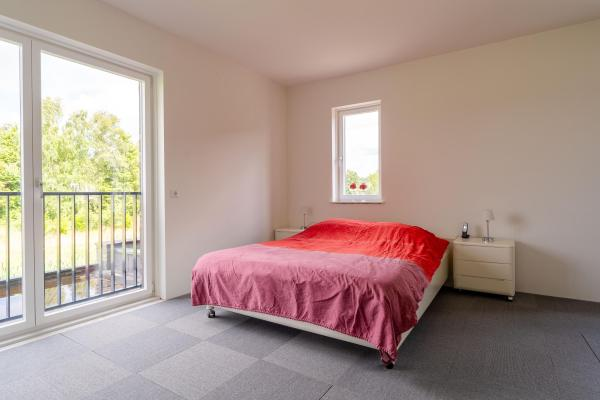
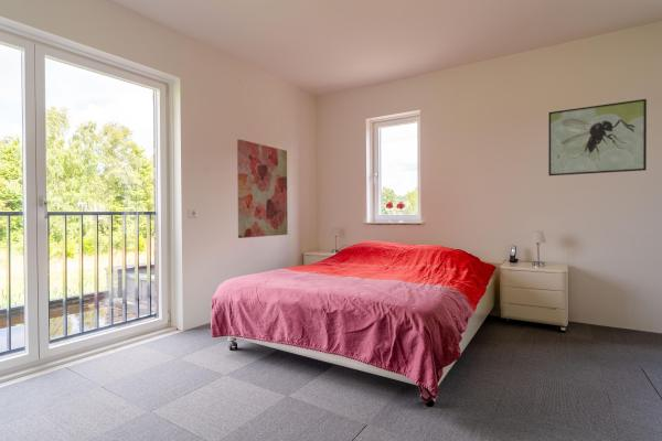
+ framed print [547,98,648,176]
+ wall art [236,139,289,239]
